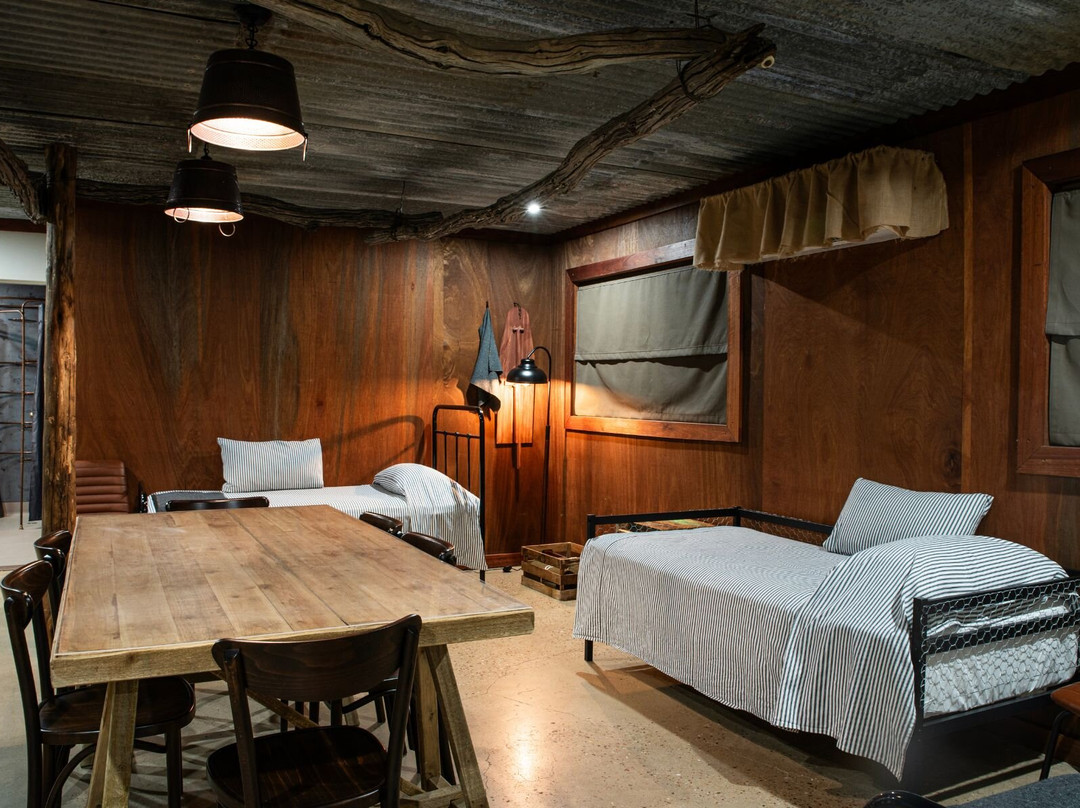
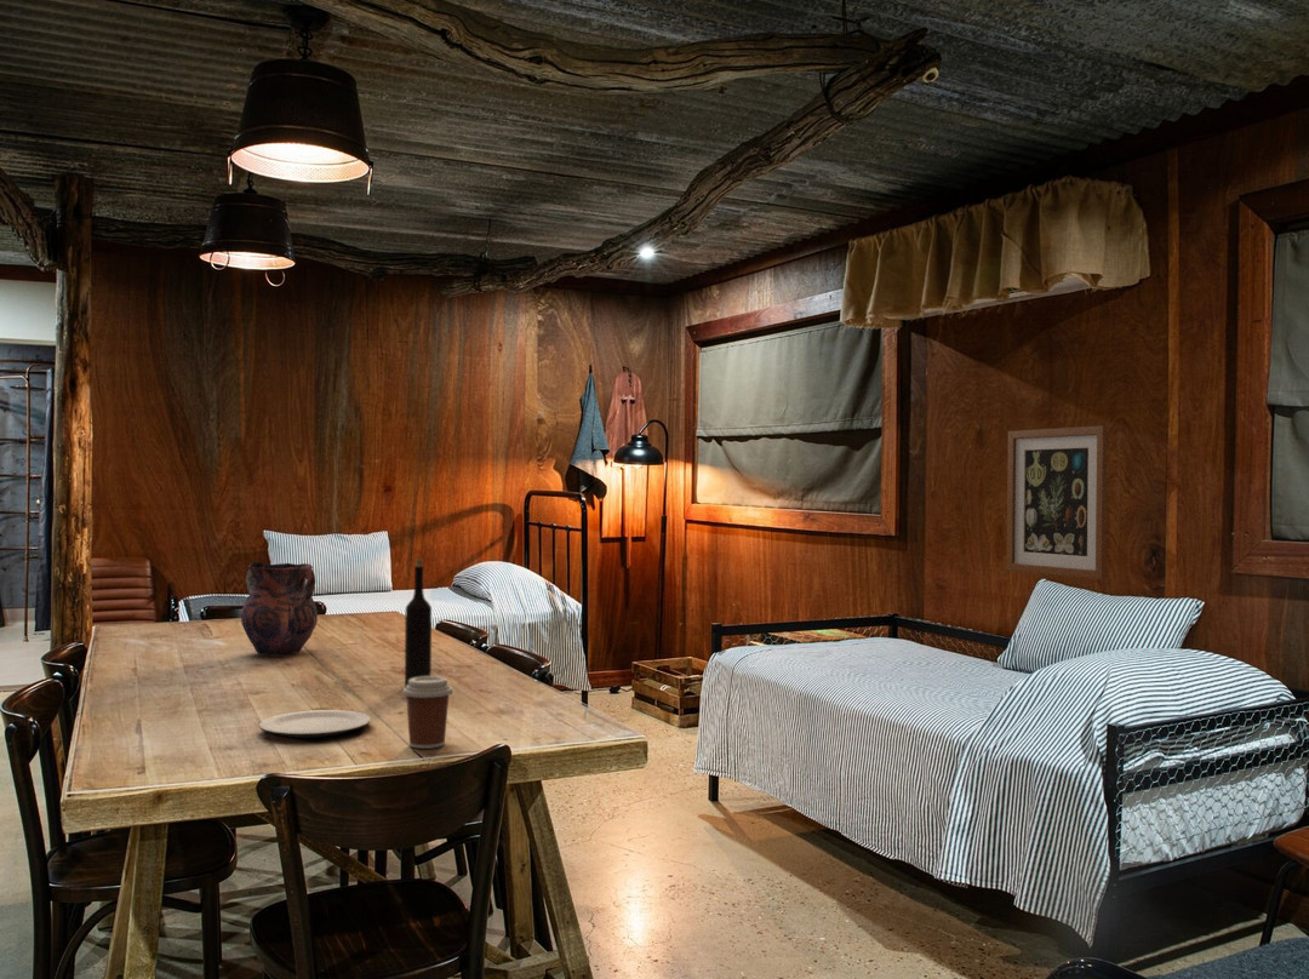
+ wine bottle [404,557,433,688]
+ plate [258,709,372,739]
+ coffee cup [401,675,453,750]
+ wall art [1006,424,1109,580]
+ vase [240,561,319,657]
